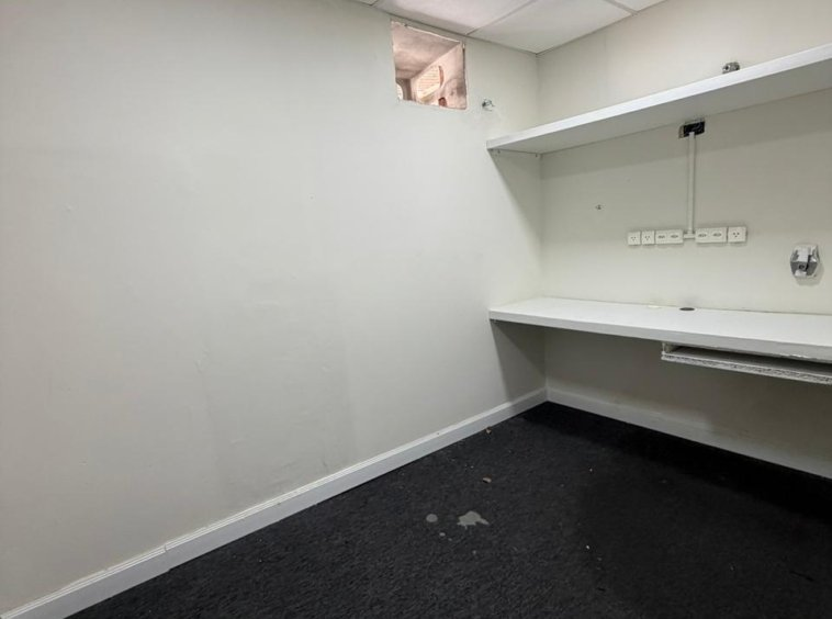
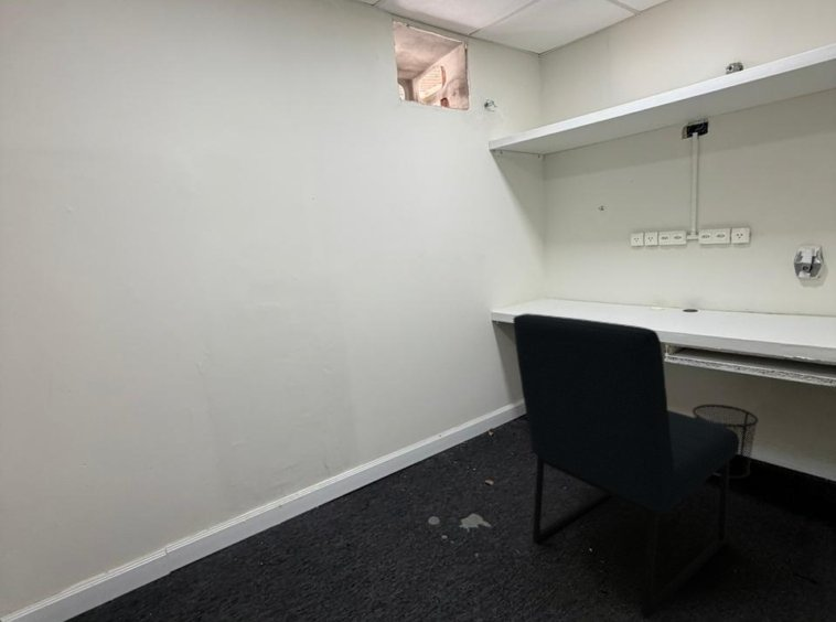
+ chair [512,312,740,620]
+ waste bin [692,404,760,480]
